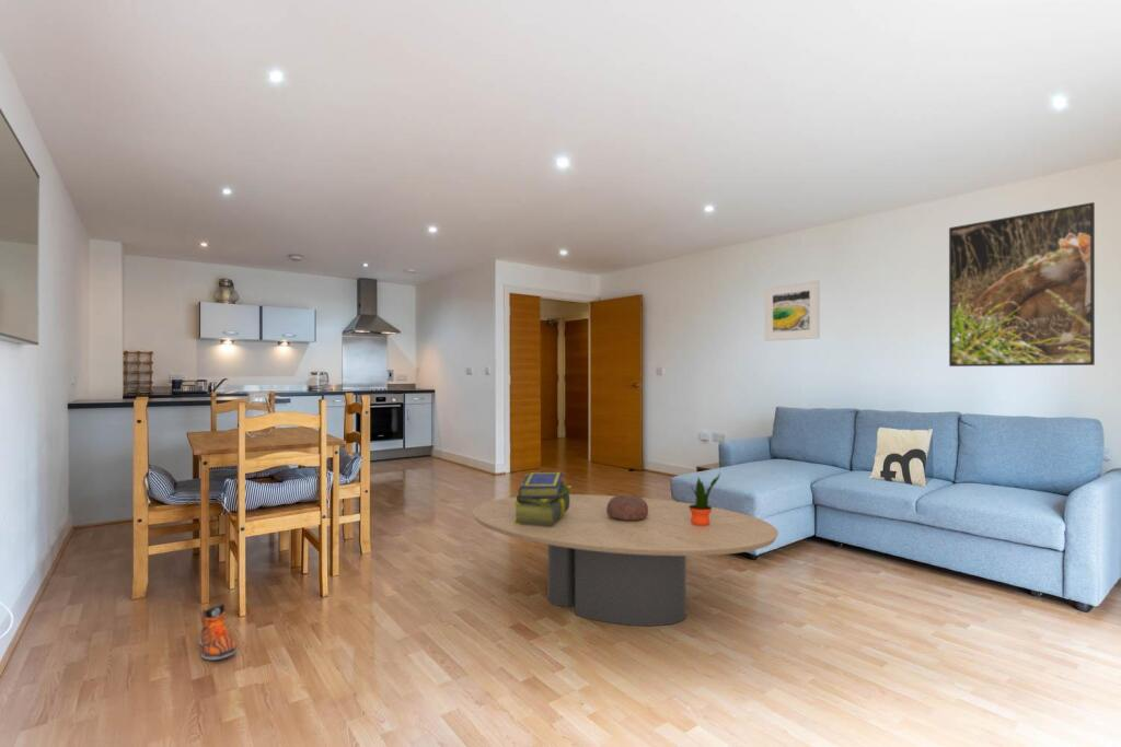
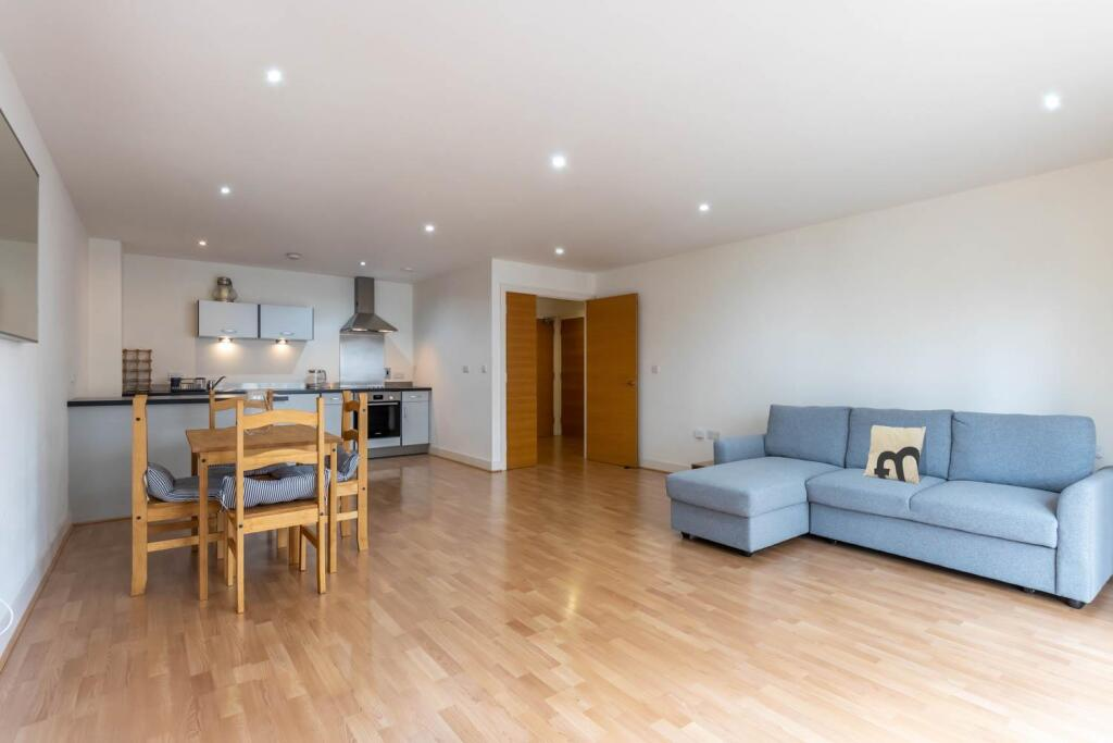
- potted plant [689,472,721,526]
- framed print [764,279,821,342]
- decorative bowl [606,494,648,522]
- coffee table [472,493,779,627]
- sneaker [198,602,238,661]
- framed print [948,201,1096,367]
- stack of books [513,471,573,527]
